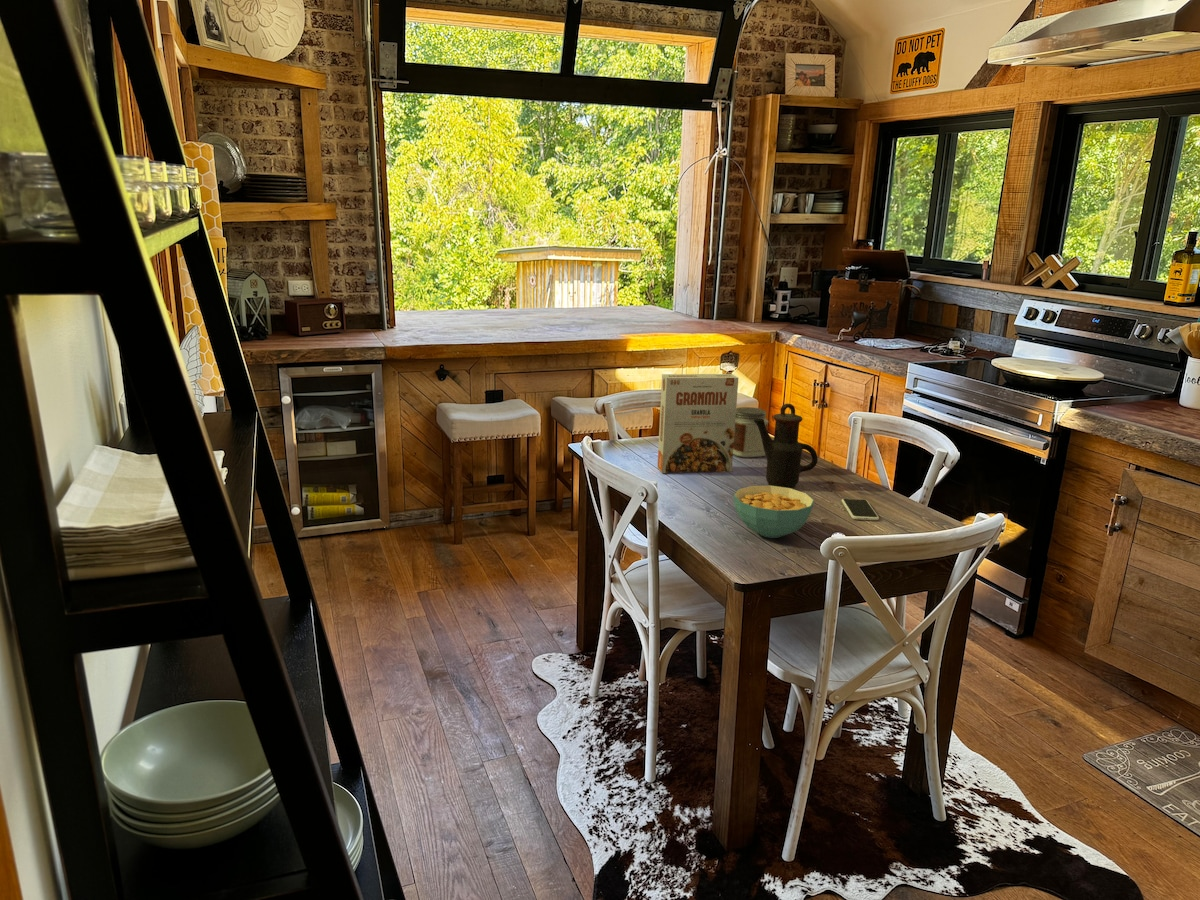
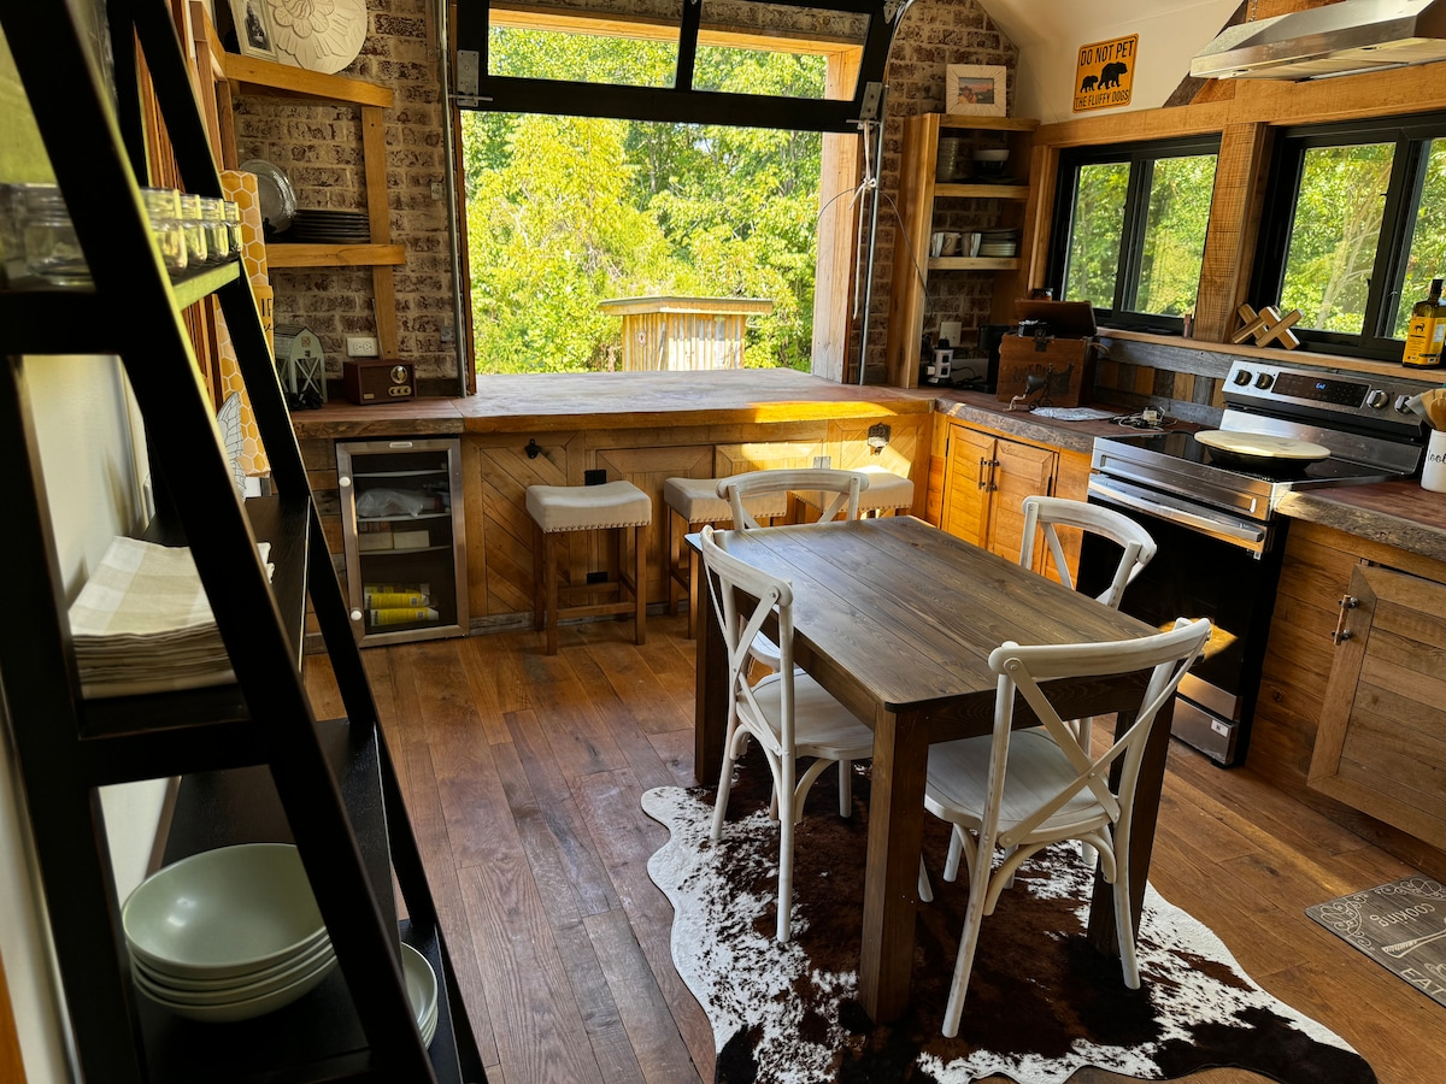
- cereal bowl [733,484,815,539]
- jar [733,406,769,458]
- teapot [753,403,819,489]
- smartphone [841,498,880,521]
- cereal box [657,373,739,474]
